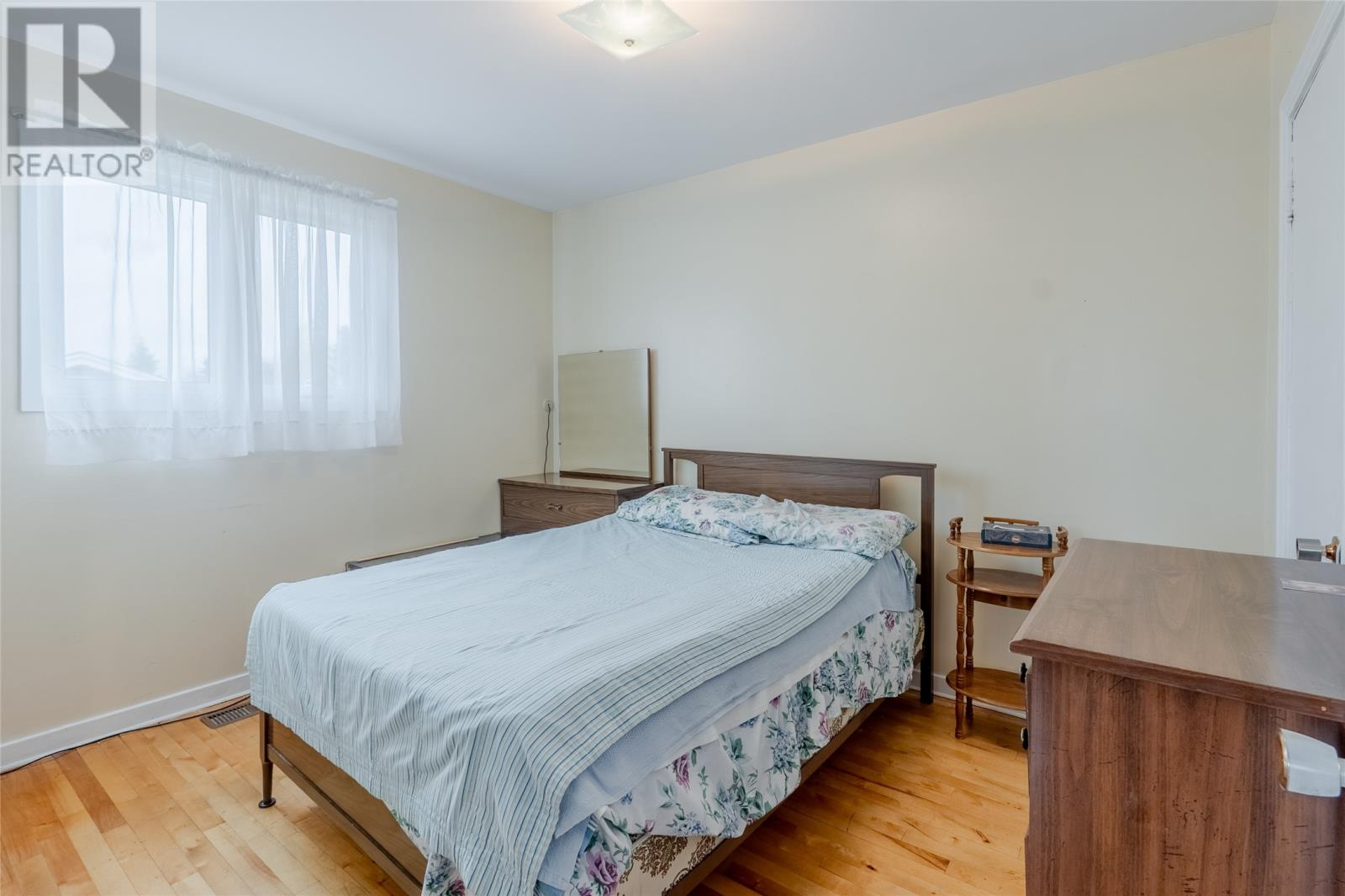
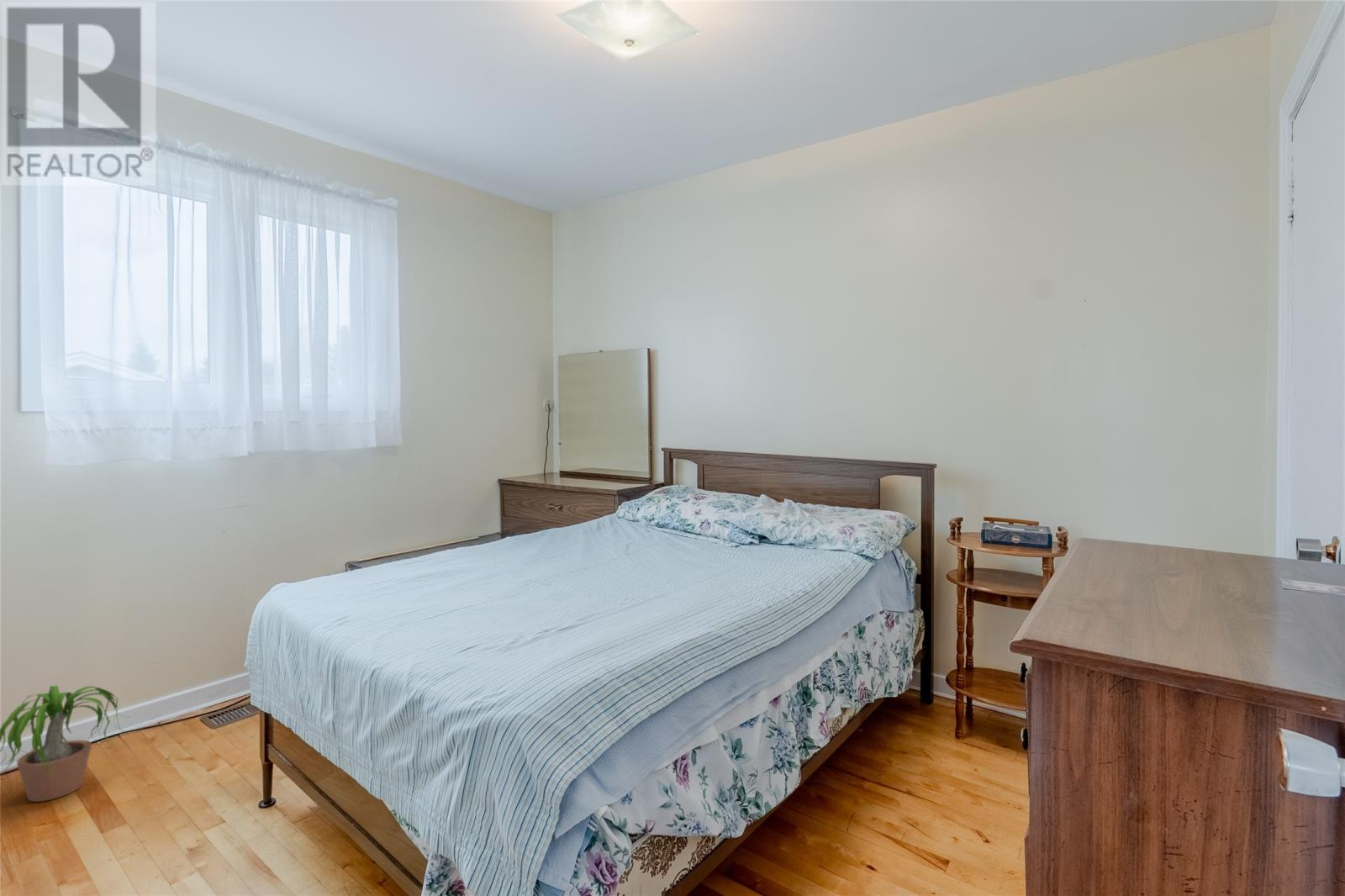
+ potted plant [0,685,142,803]
